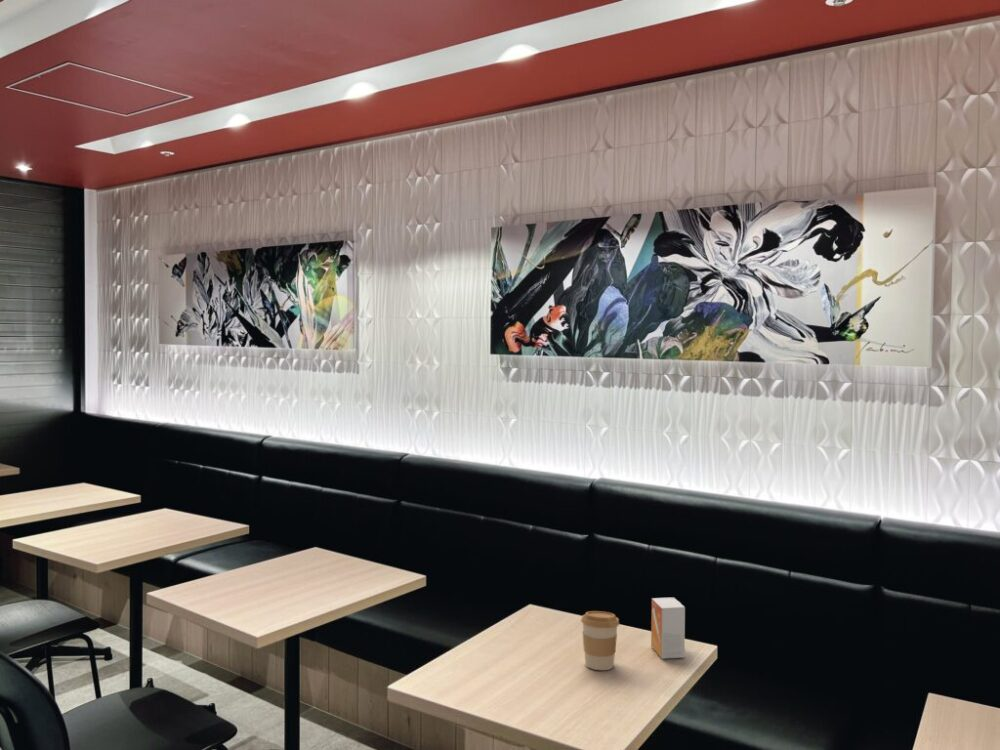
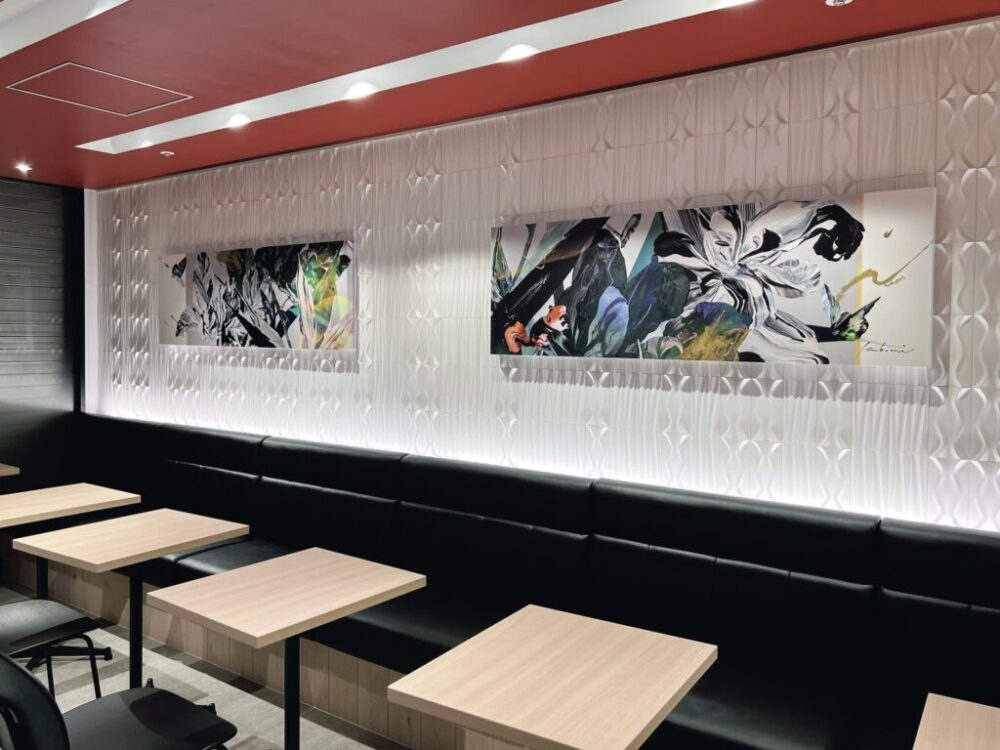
- coffee cup [580,610,620,671]
- small box [650,597,686,660]
